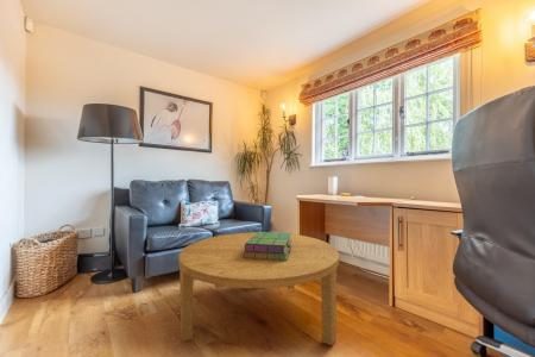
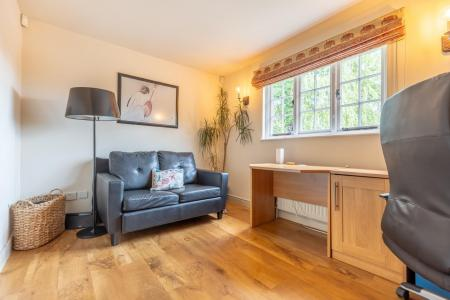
- coffee table [177,231,340,346]
- stack of books [243,231,292,261]
